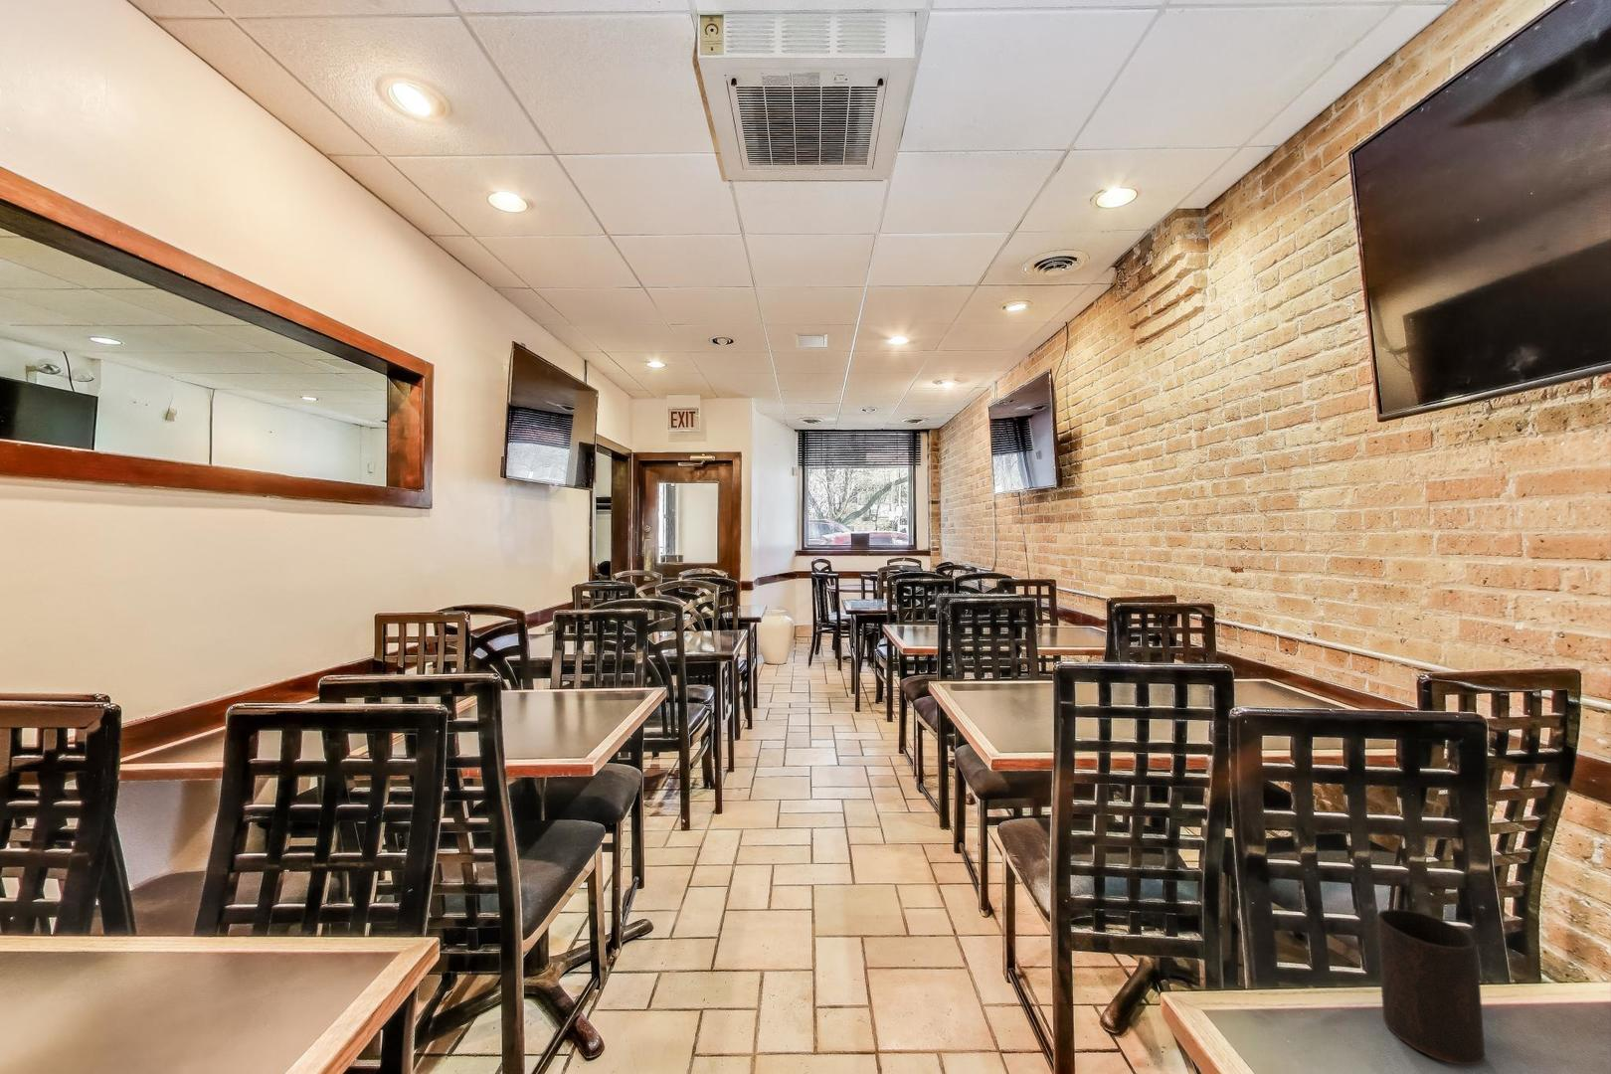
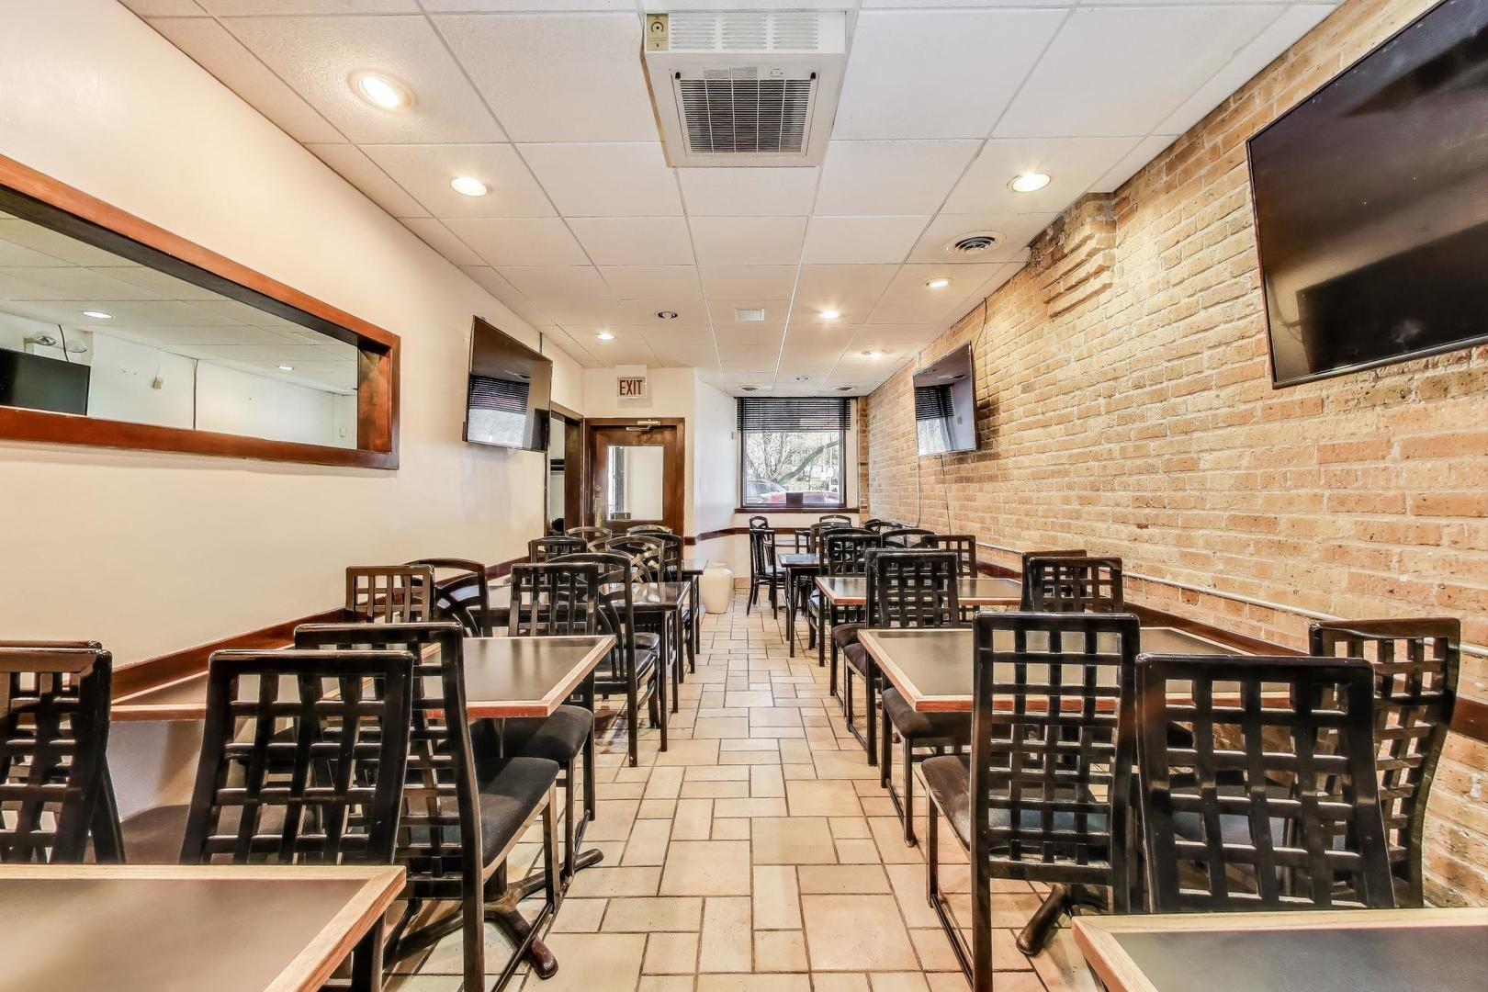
- cup [1376,907,1485,1066]
